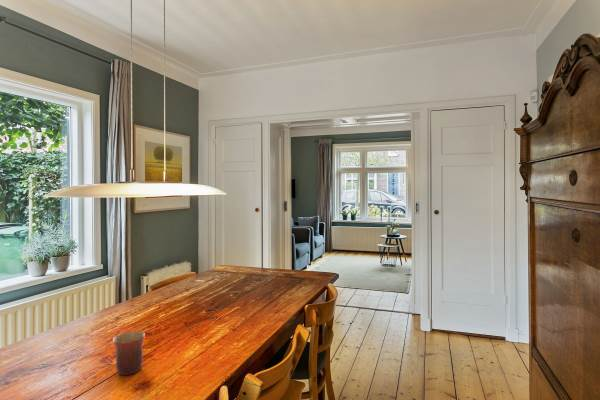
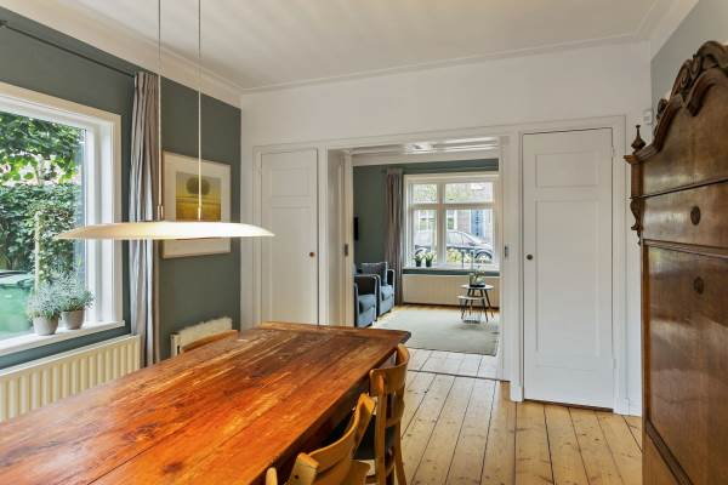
- mug [112,331,146,376]
